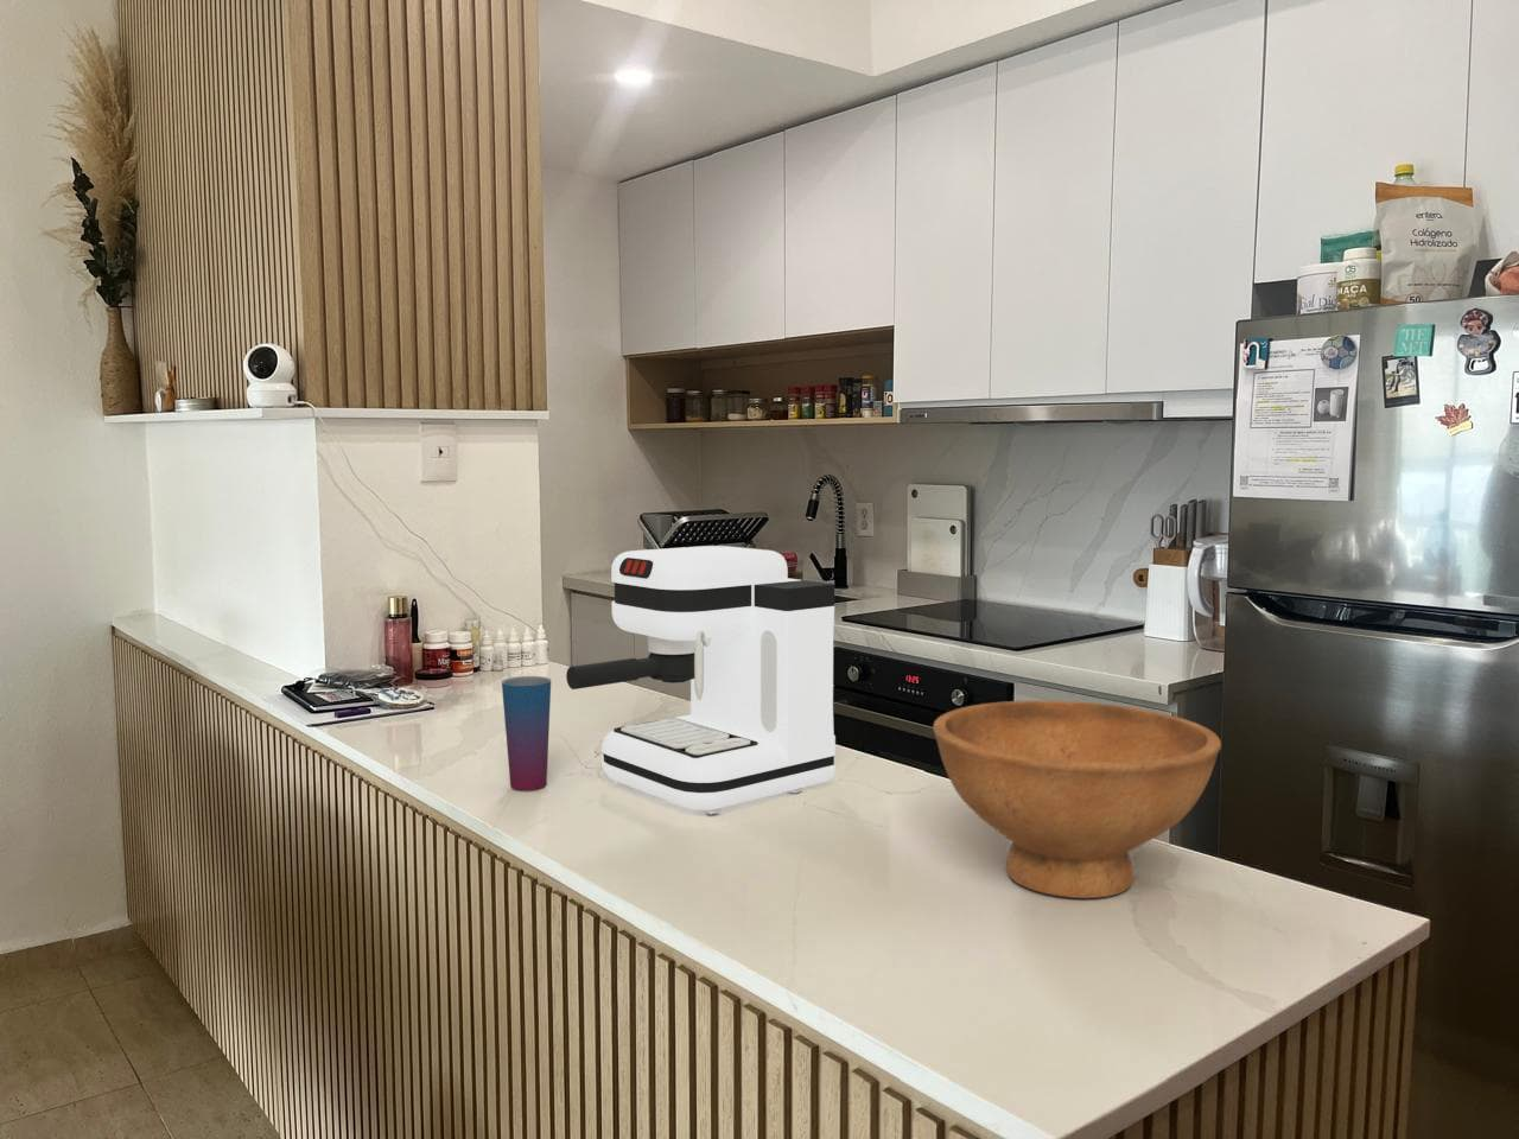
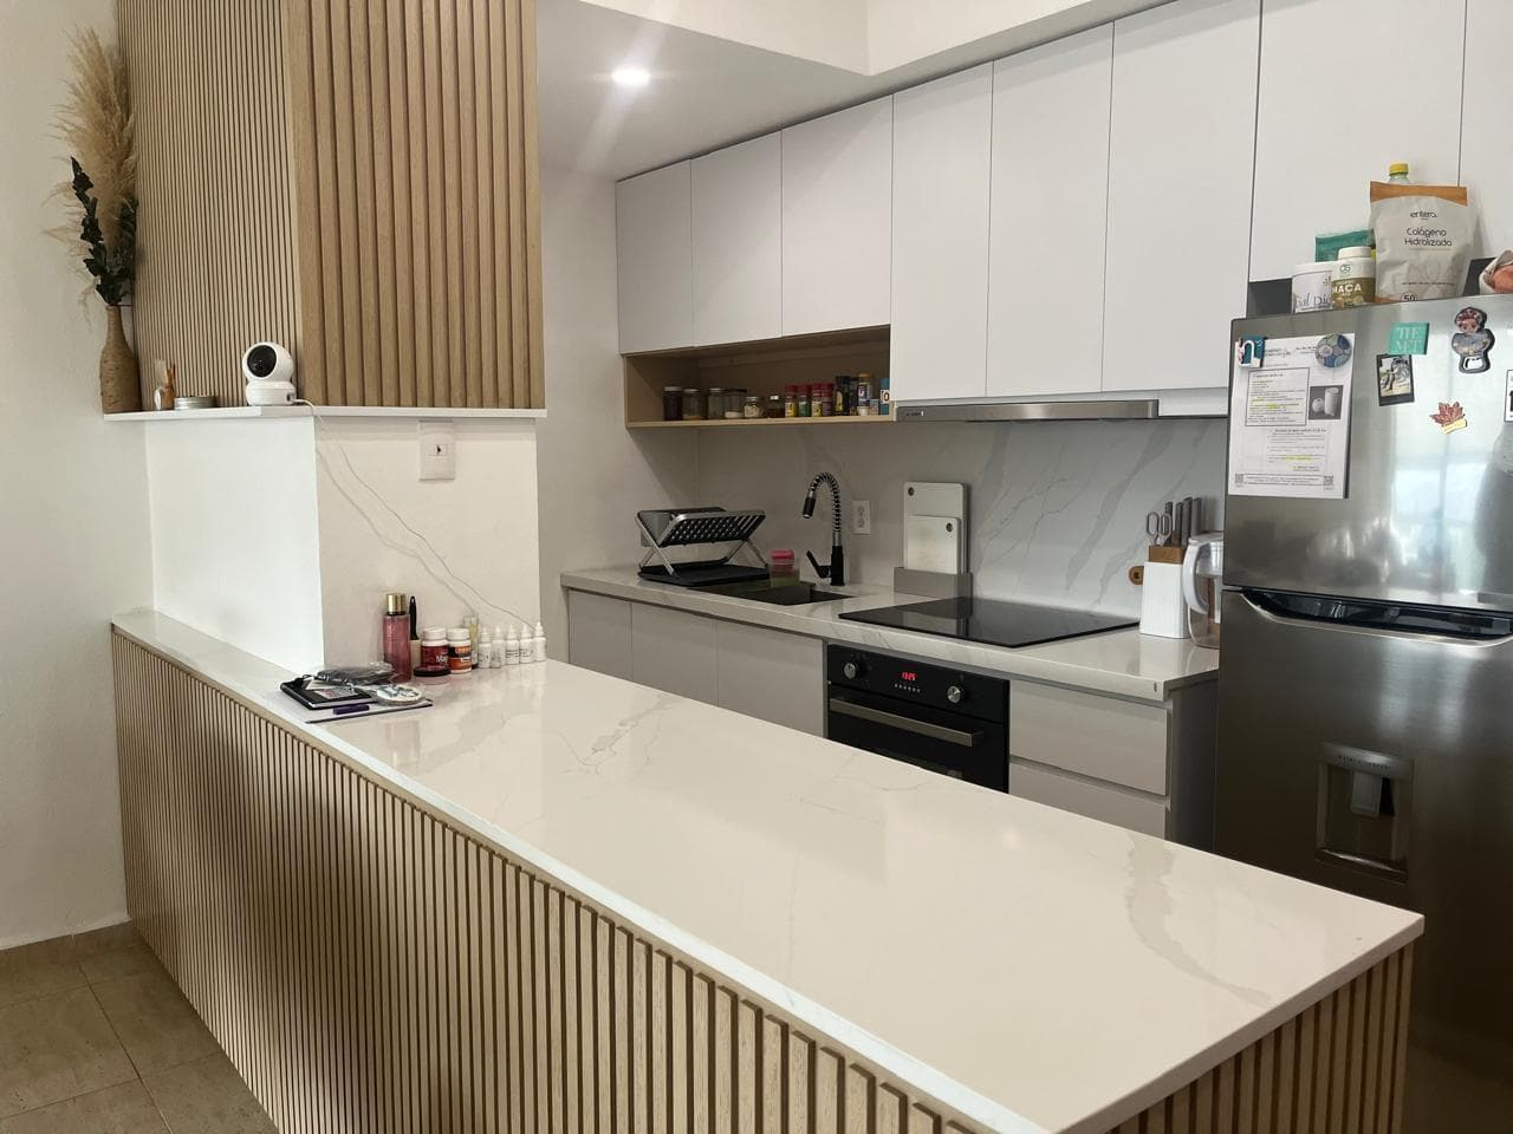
- bowl [932,699,1222,900]
- cup [501,675,551,791]
- coffee maker [565,544,836,815]
